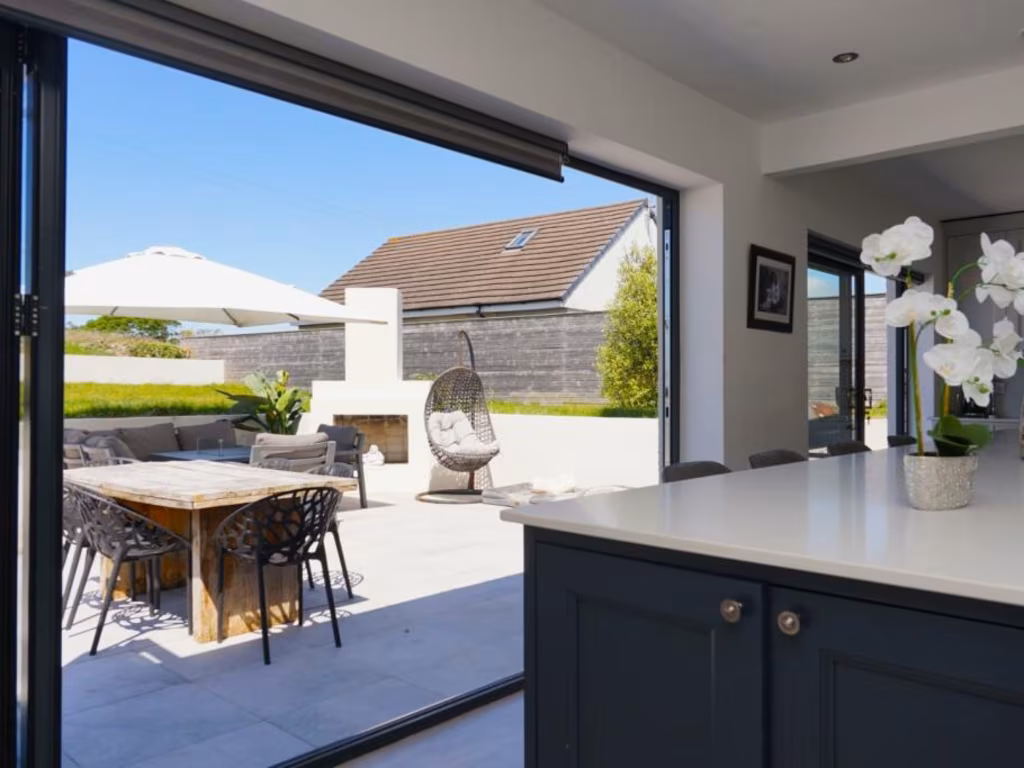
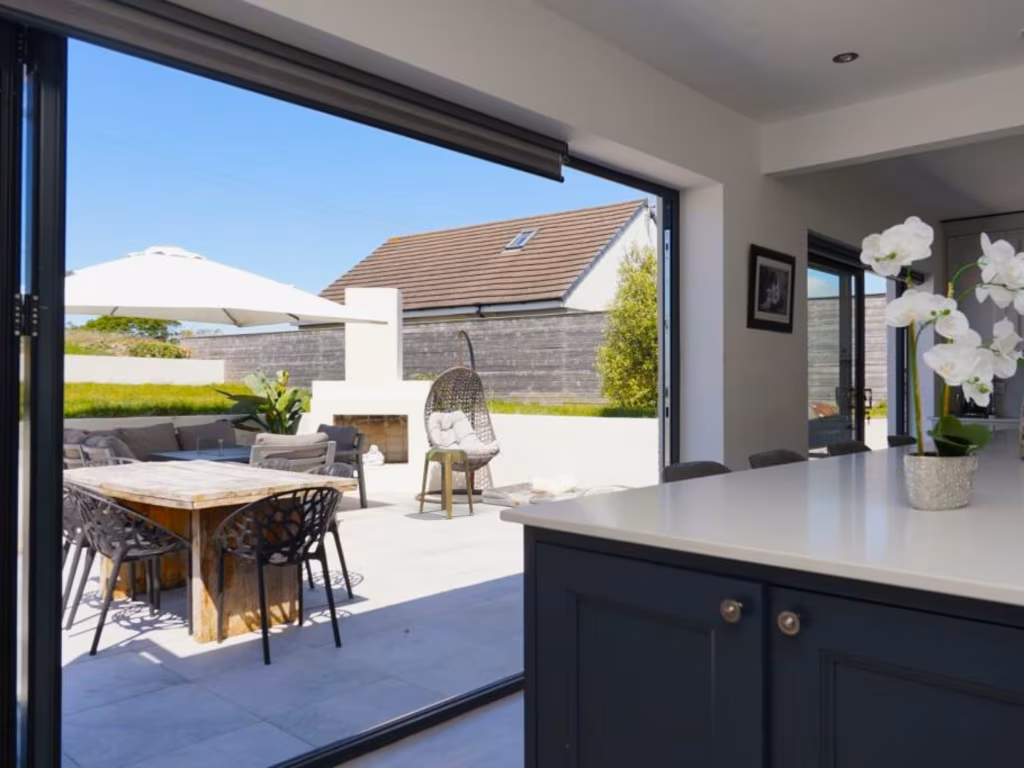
+ stool [418,448,475,519]
